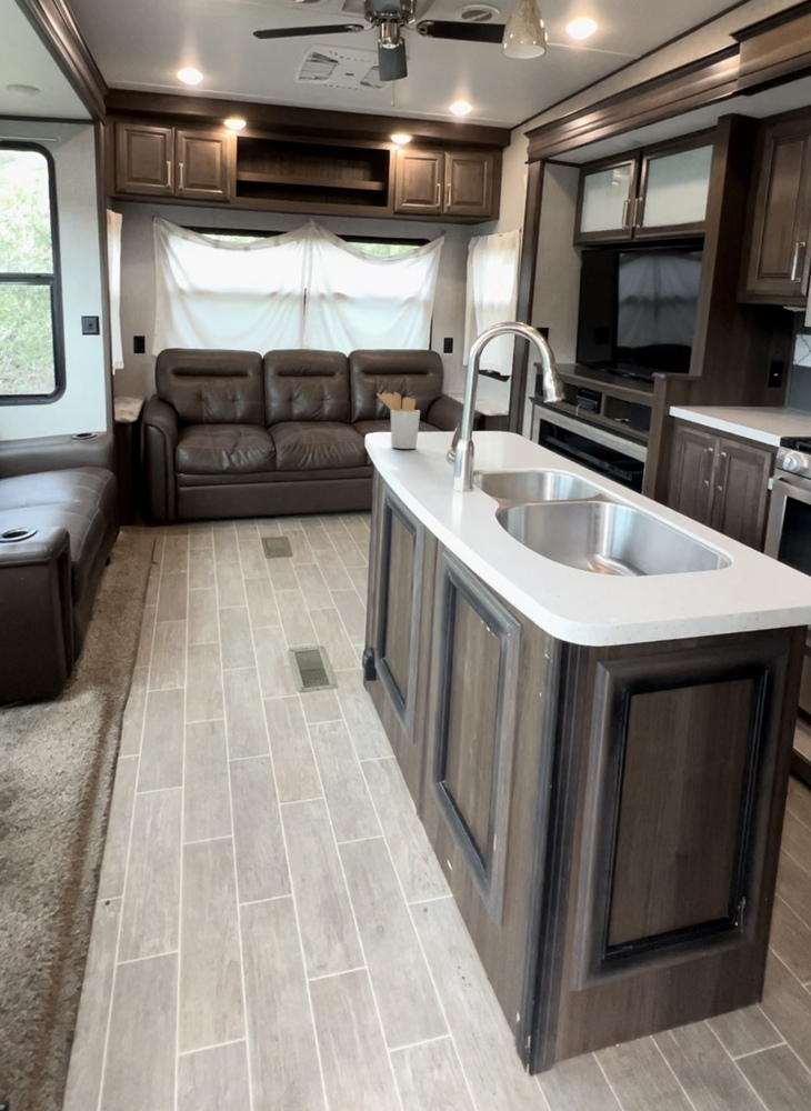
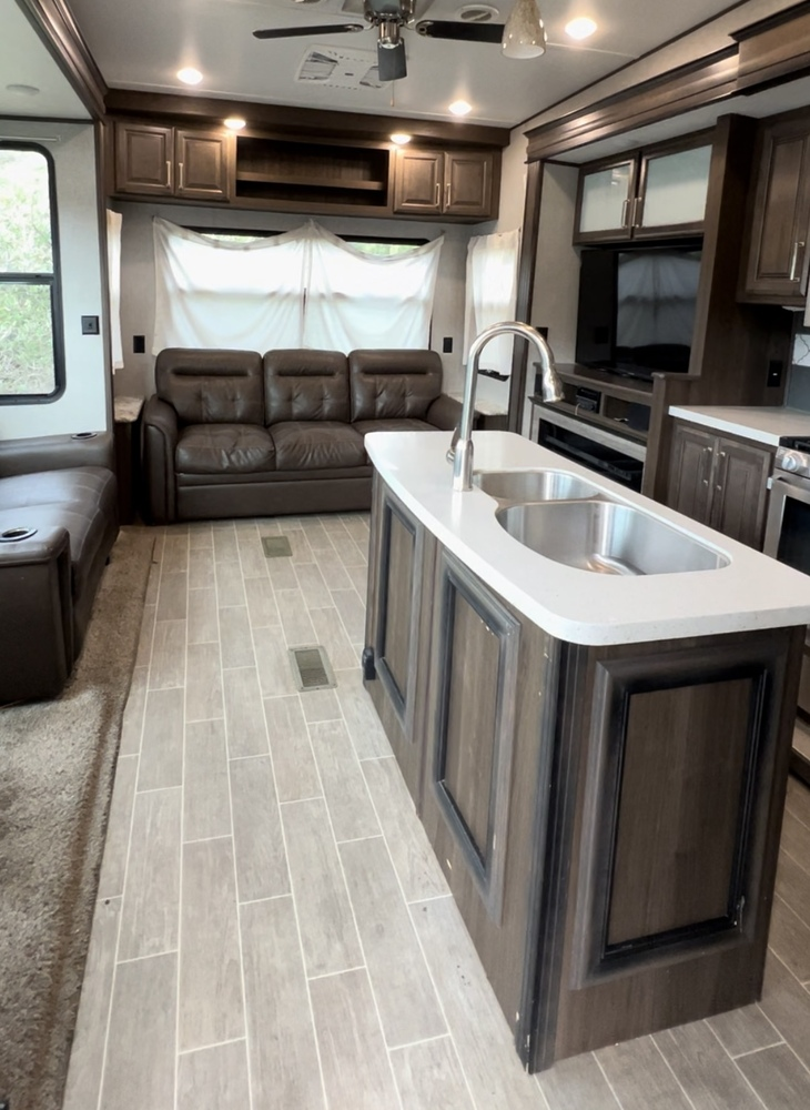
- utensil holder [376,391,421,450]
